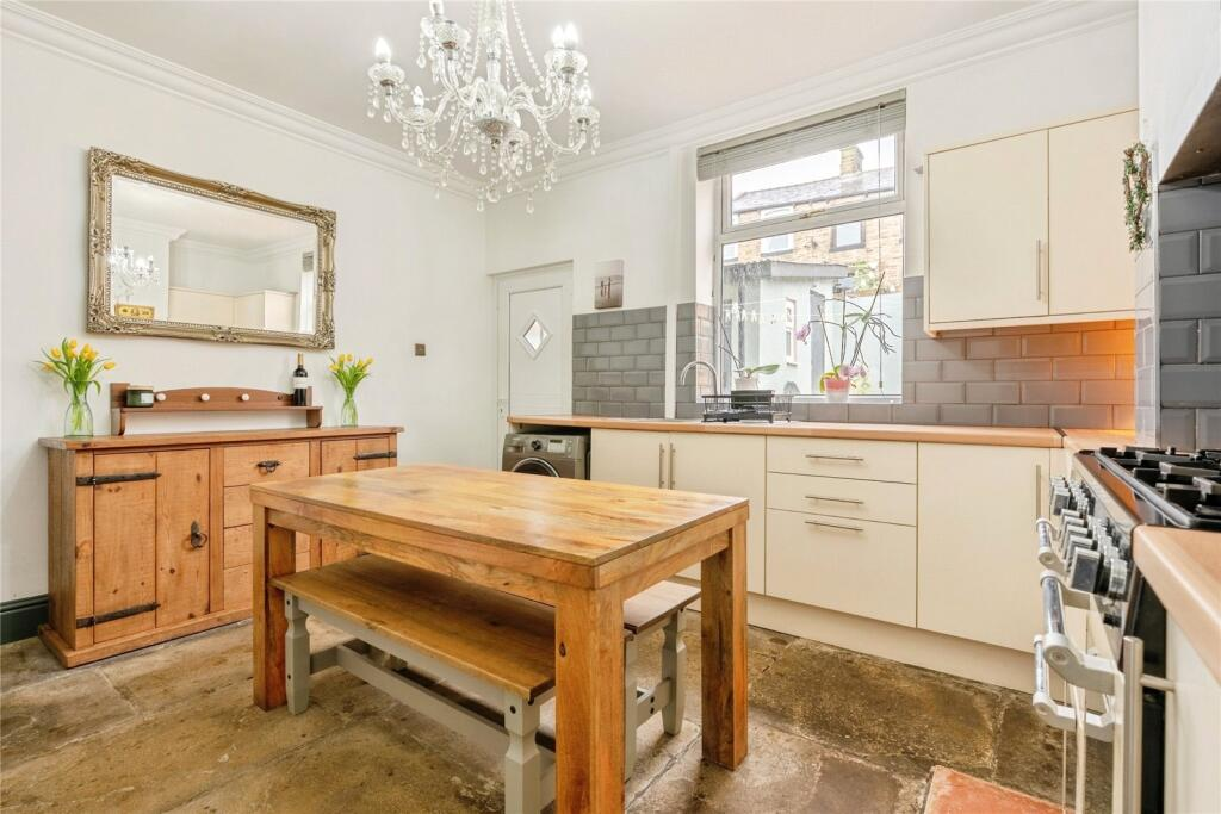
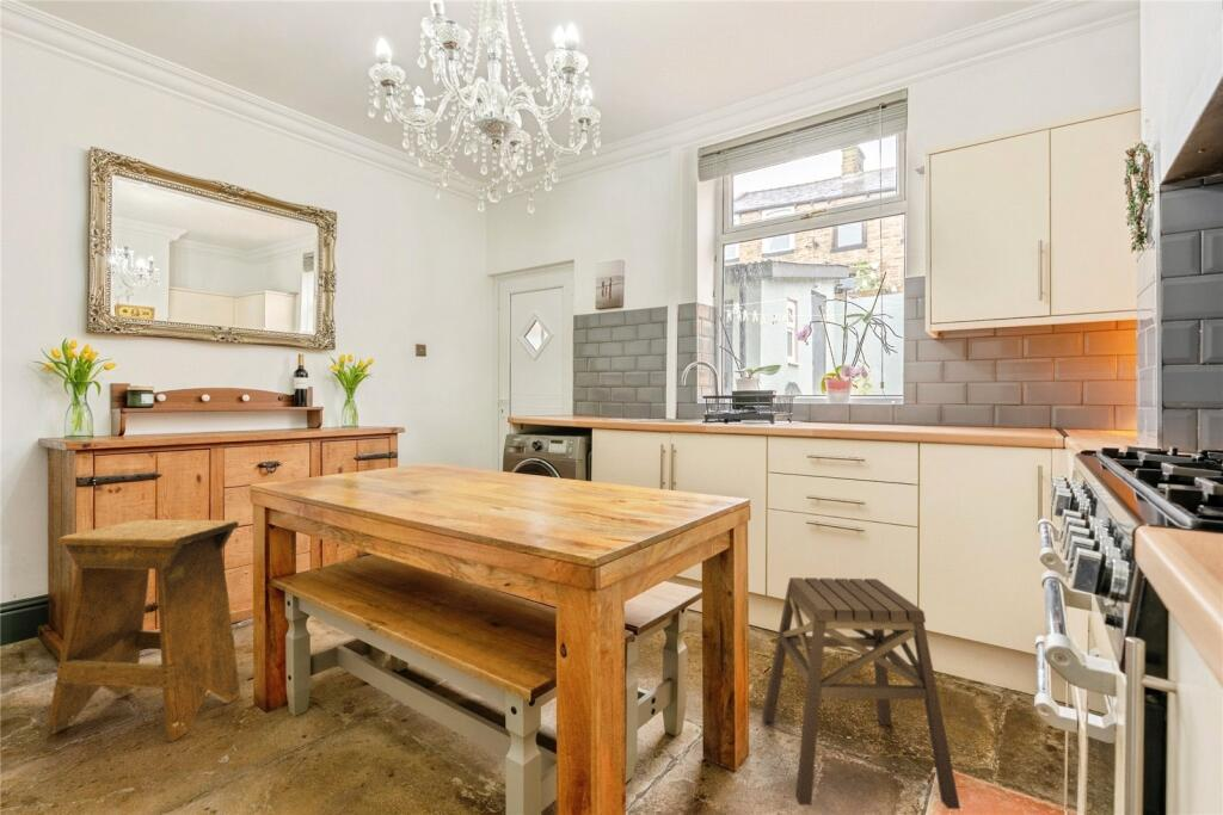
+ stool [761,576,961,810]
+ stool [48,518,241,742]
